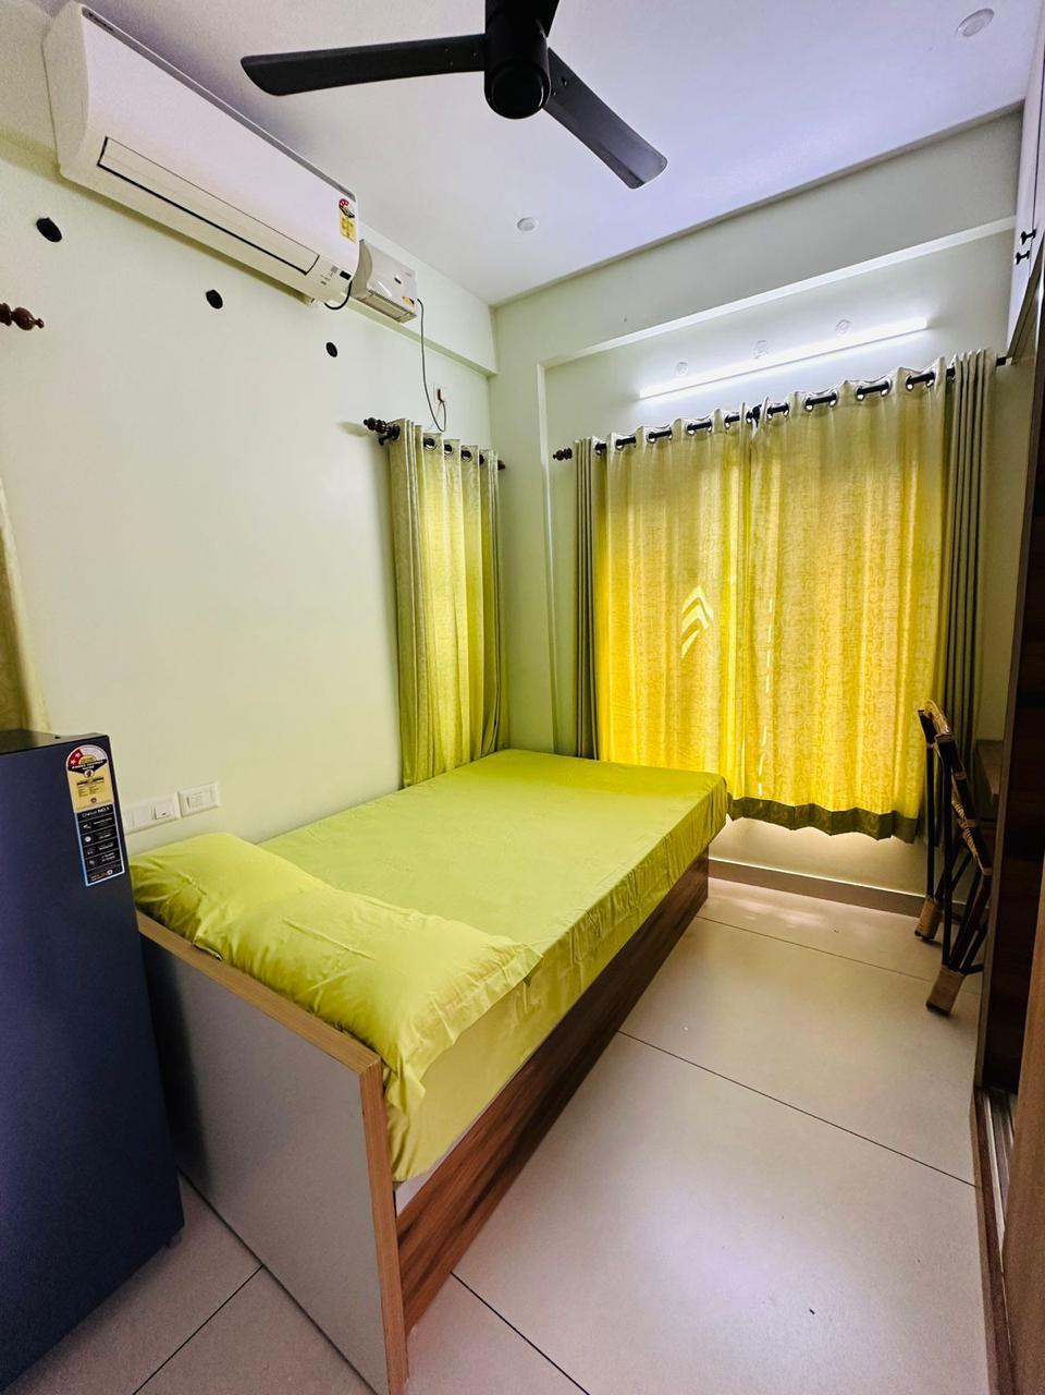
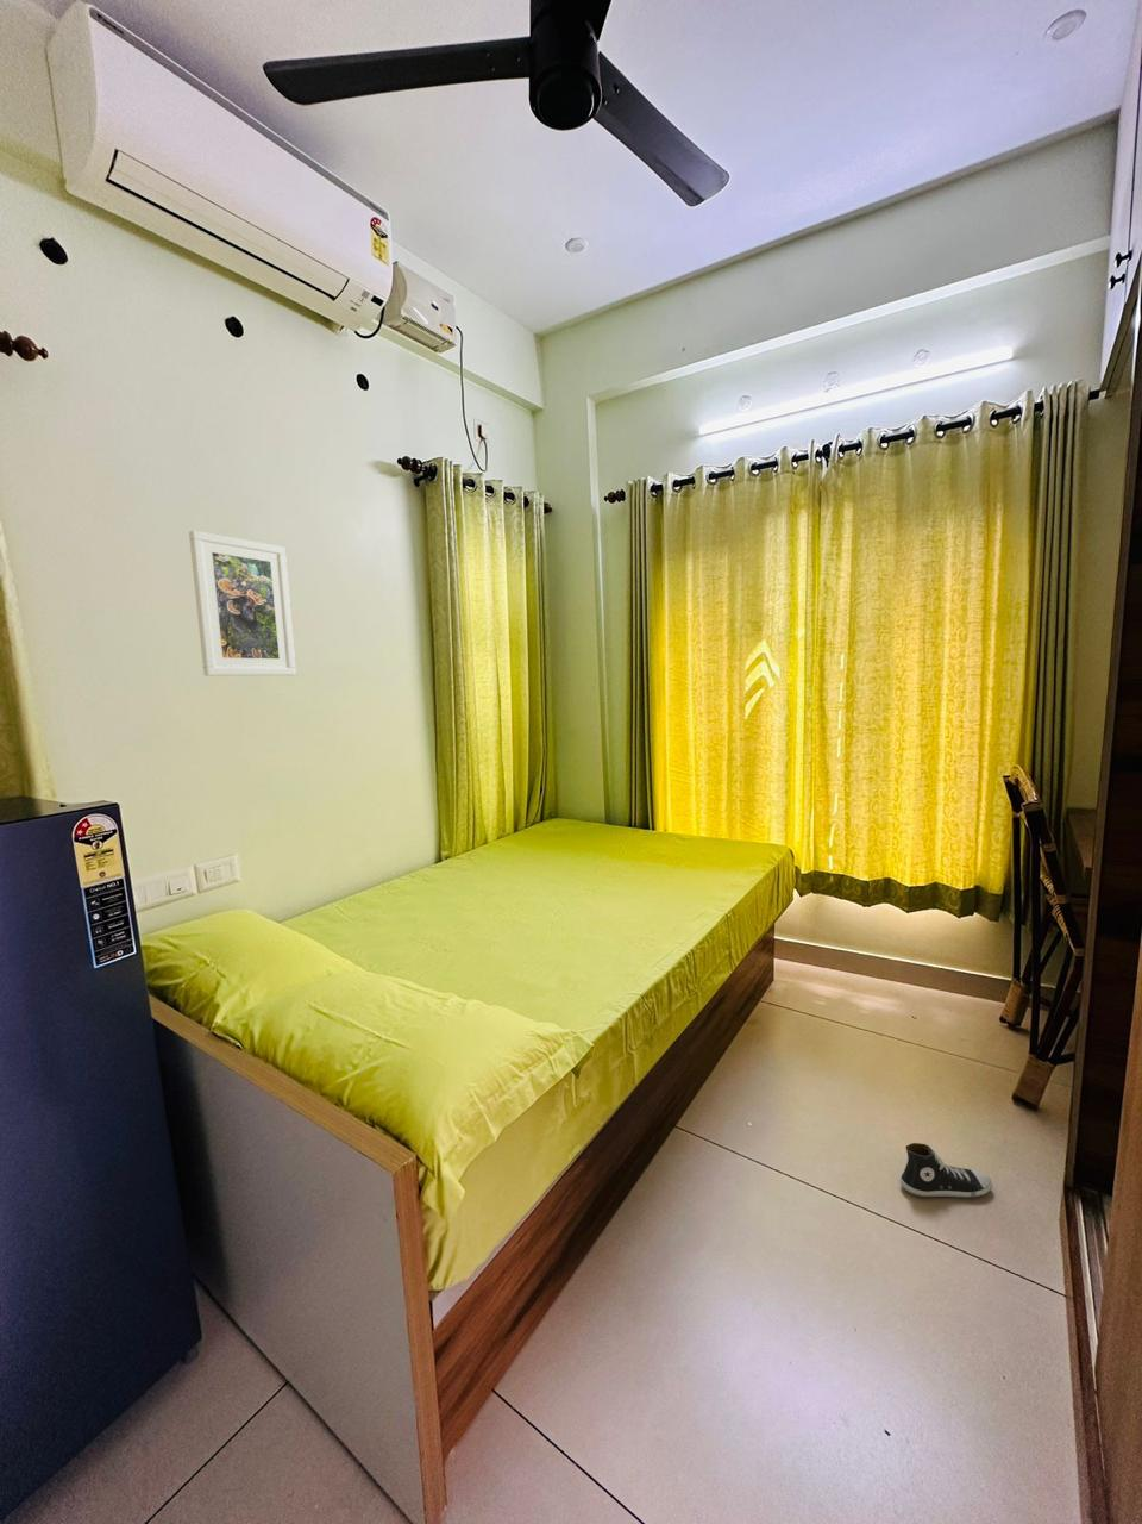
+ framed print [188,530,297,678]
+ sneaker [900,1142,993,1198]
